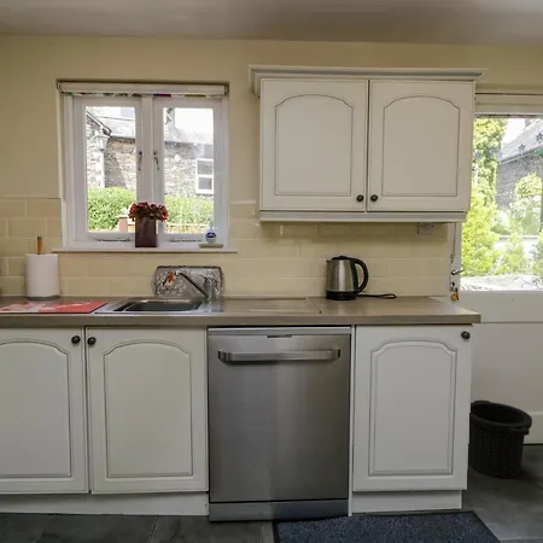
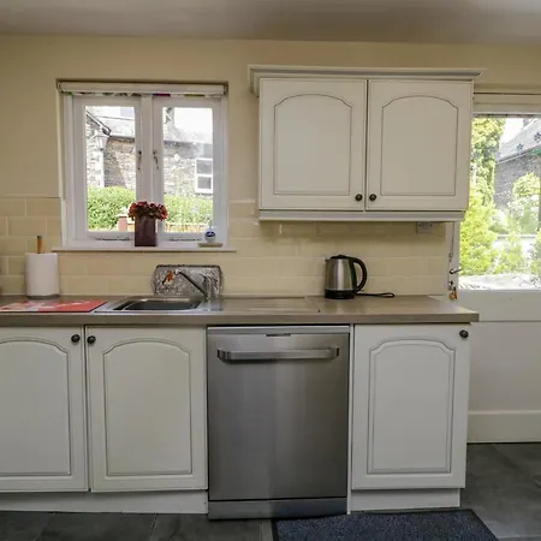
- trash can [467,399,533,480]
